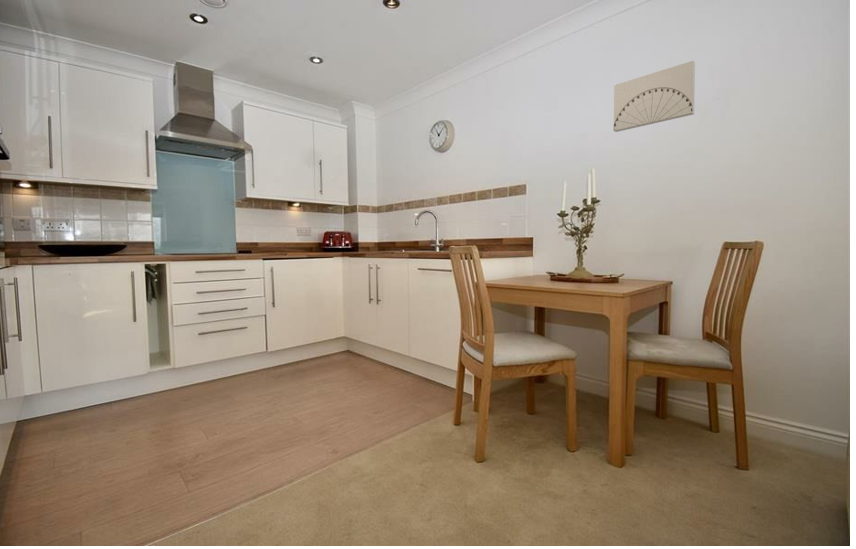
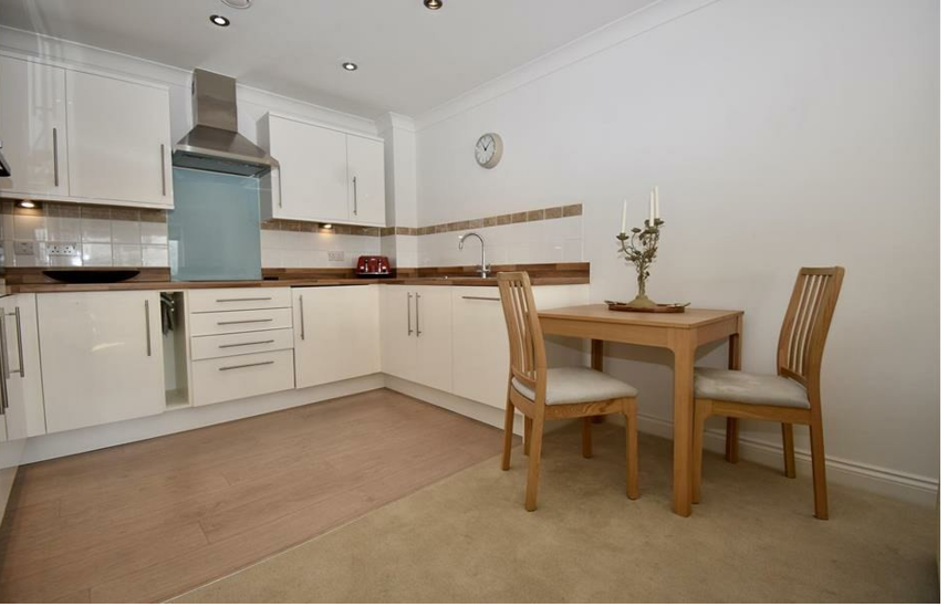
- wall art [613,60,696,133]
